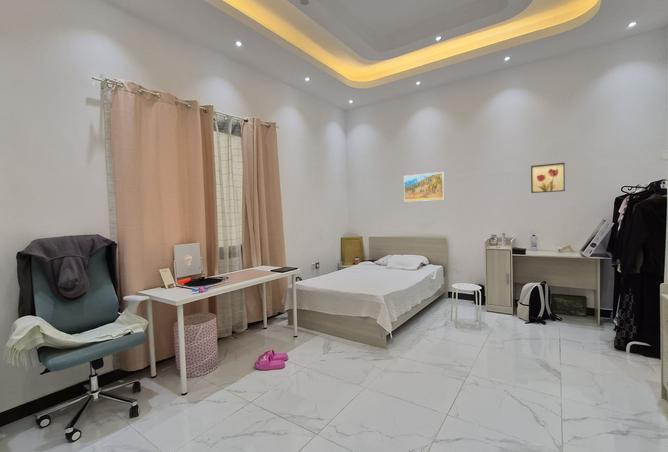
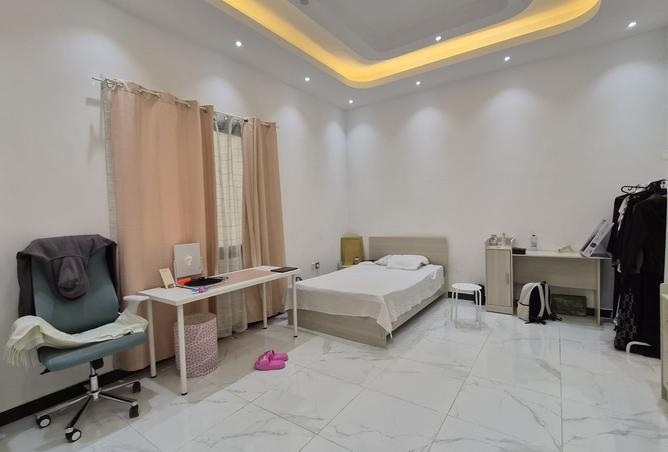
- wall art [530,162,566,194]
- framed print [403,171,445,202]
